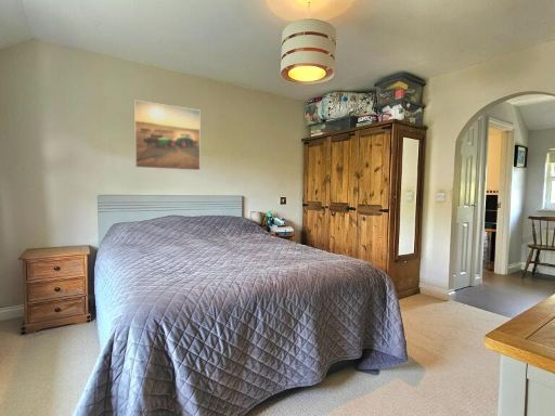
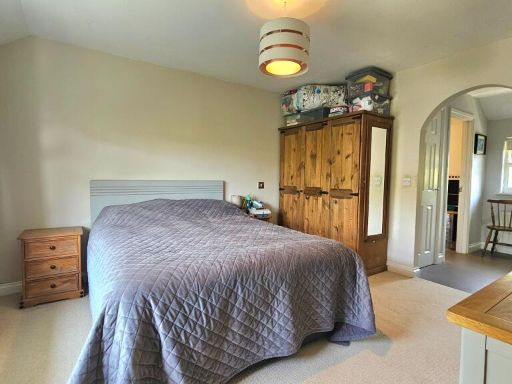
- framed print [133,99,202,171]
